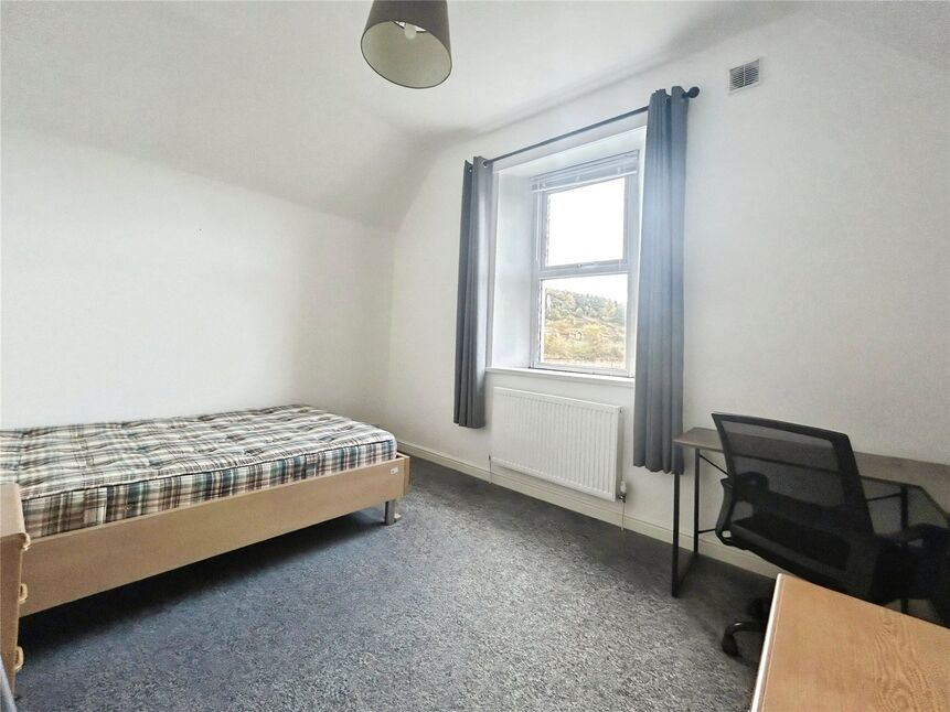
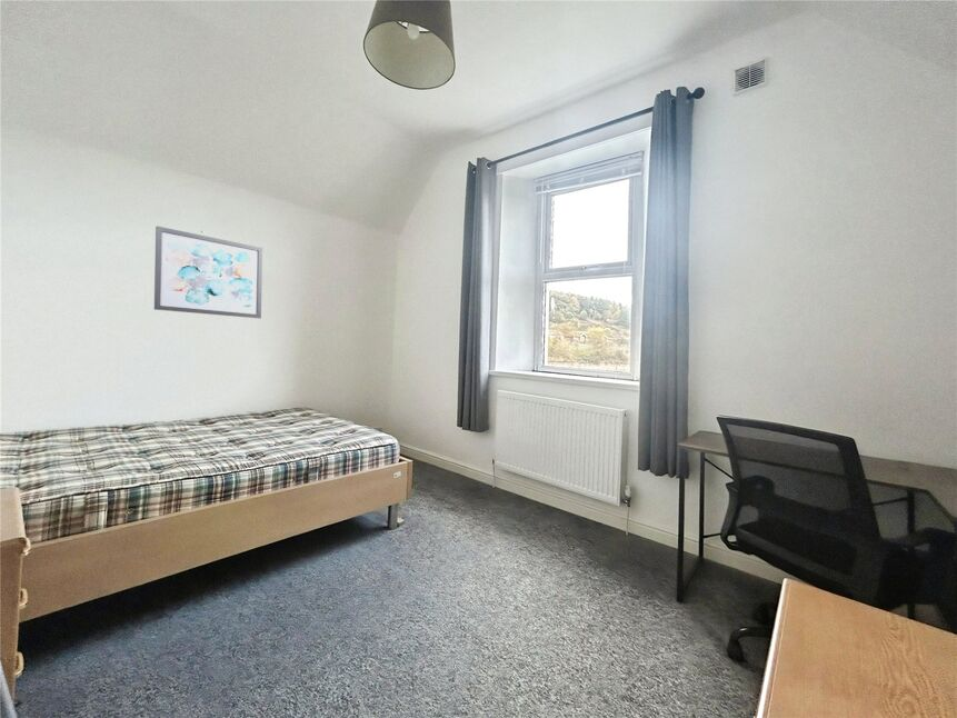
+ wall art [153,225,263,319]
